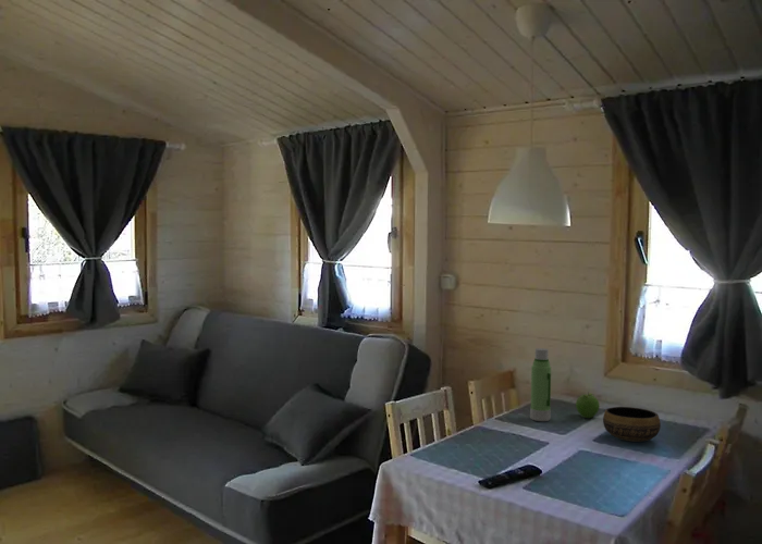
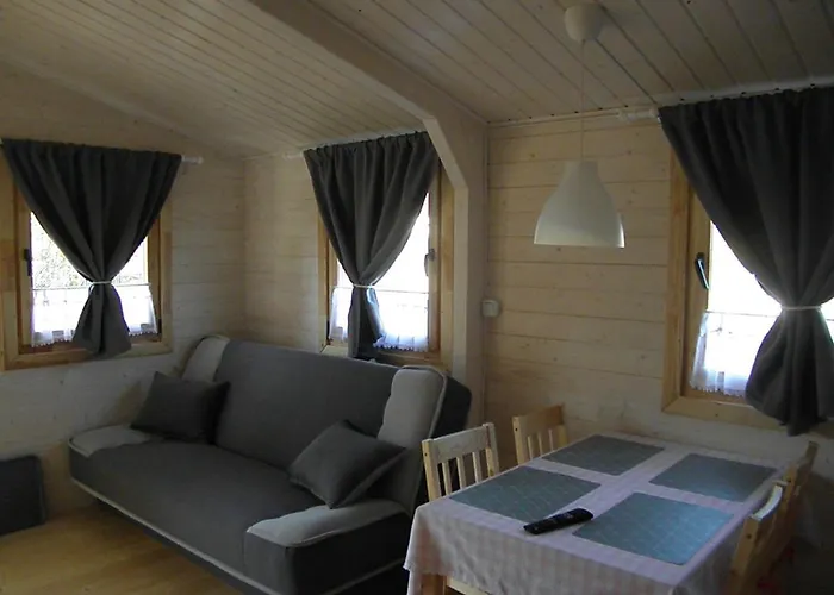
- water bottle [529,347,552,422]
- bowl [602,406,662,443]
- fruit [575,391,601,419]
